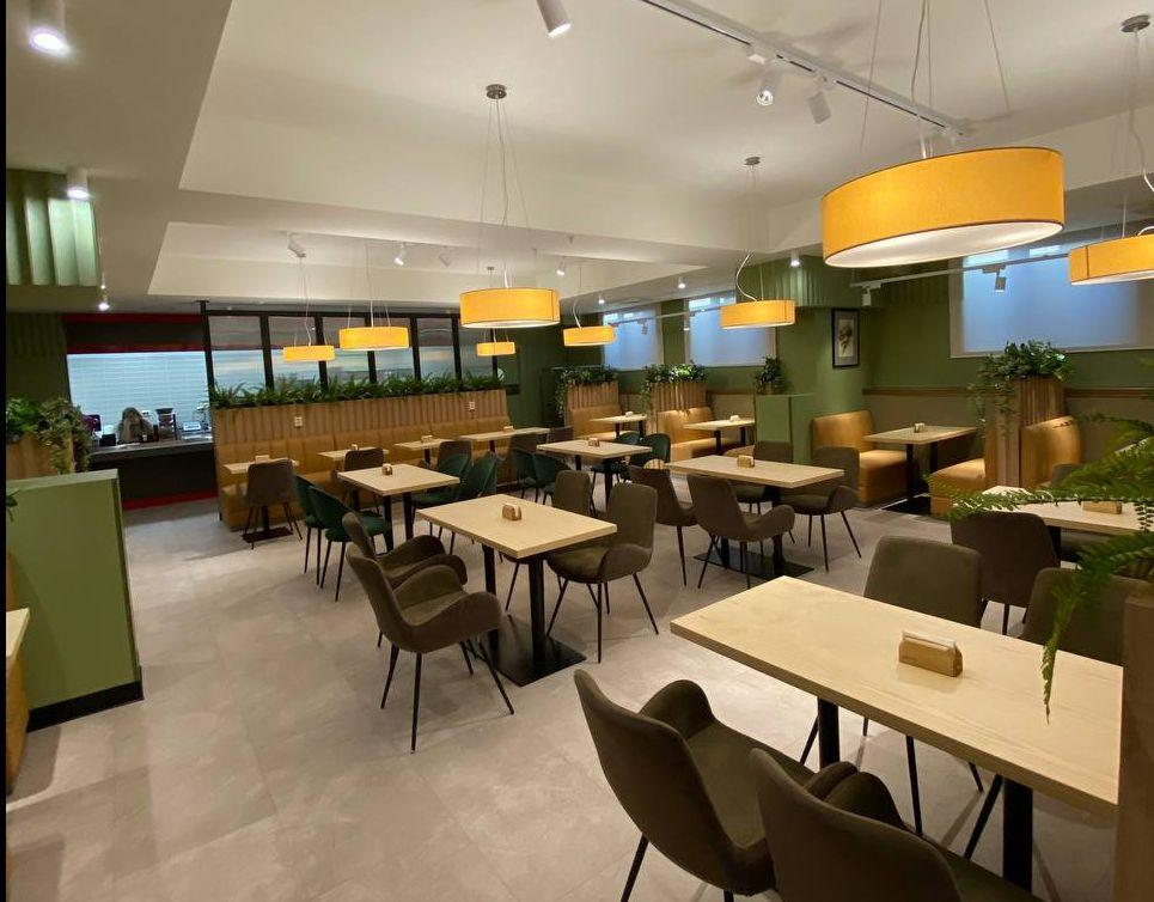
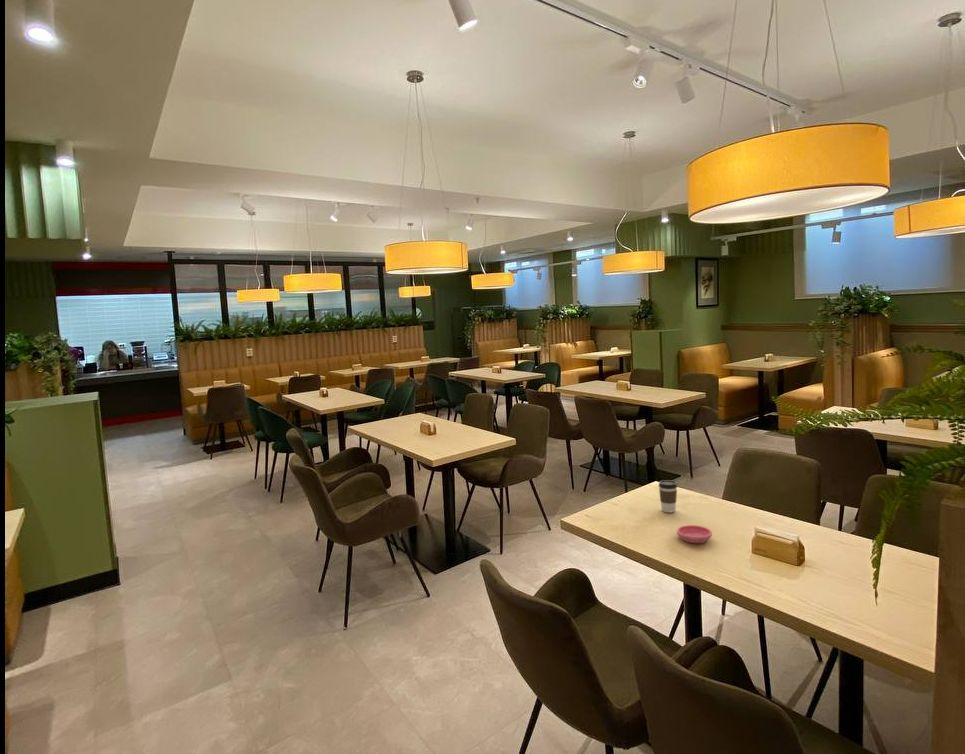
+ saucer [676,524,713,544]
+ coffee cup [658,479,678,513]
